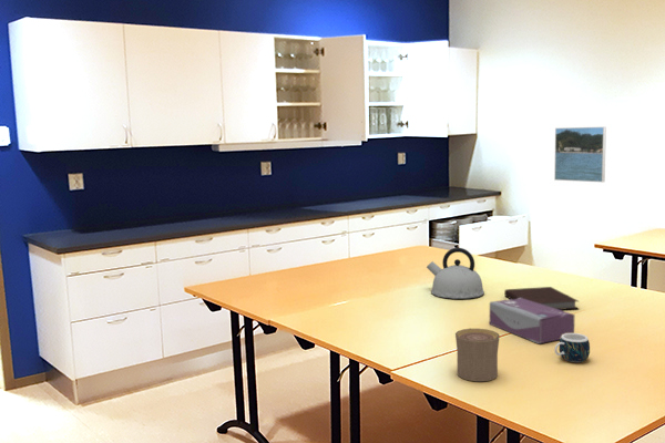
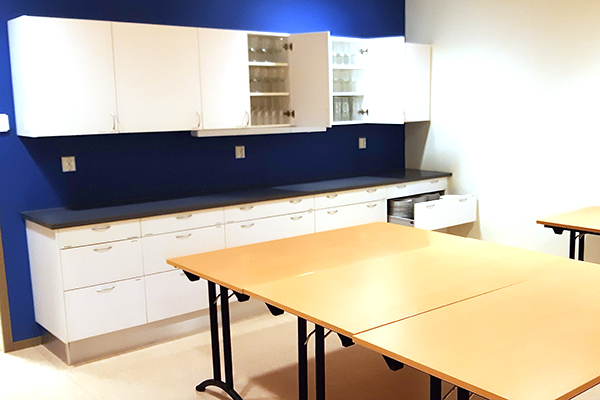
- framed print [553,126,607,183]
- tissue box [489,298,575,344]
- notebook [503,286,580,311]
- cup [454,328,501,382]
- kettle [426,247,485,300]
- mug [553,332,591,363]
